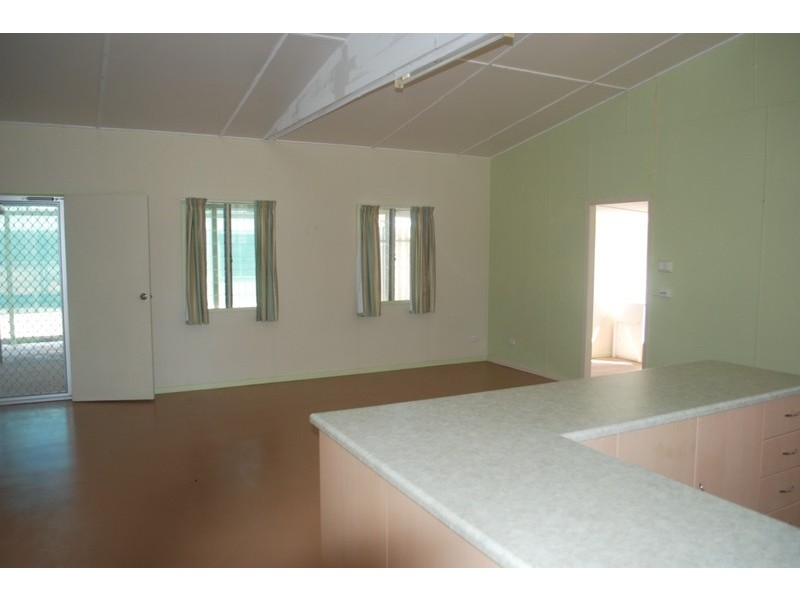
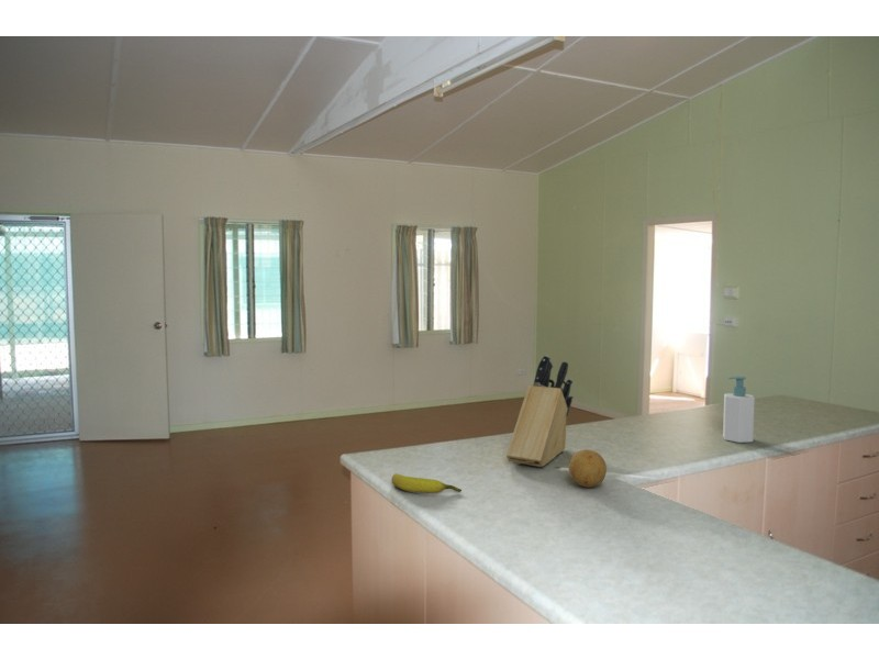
+ banana [391,472,463,494]
+ soap bottle [722,376,756,444]
+ knife block [505,354,574,468]
+ fruit [568,448,608,489]
